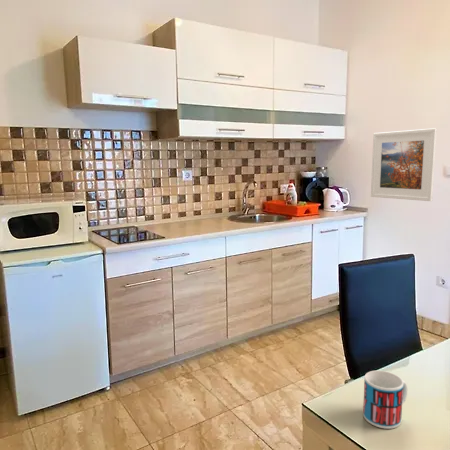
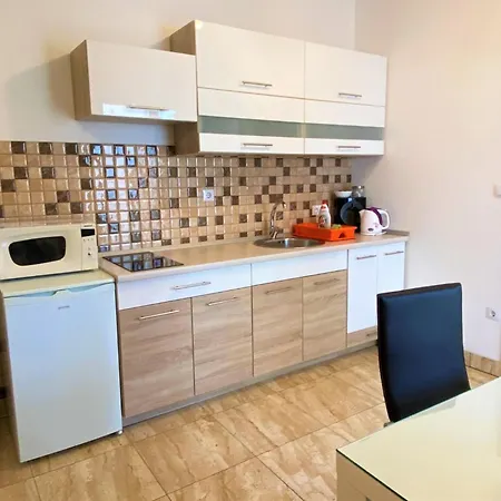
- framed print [370,127,438,202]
- mug [362,370,408,430]
